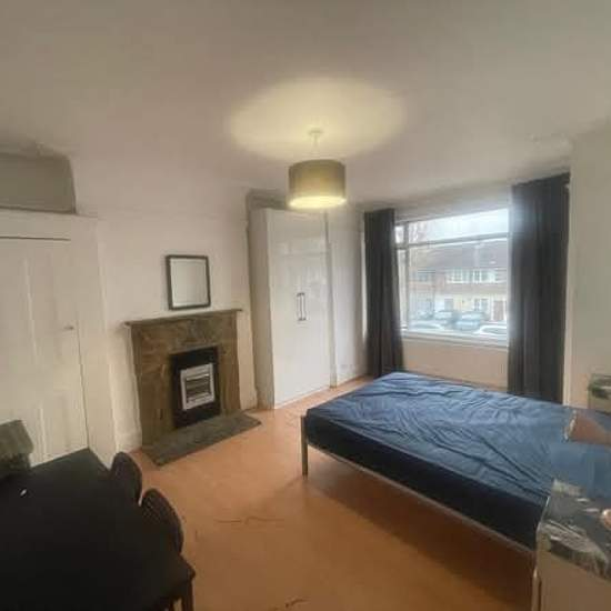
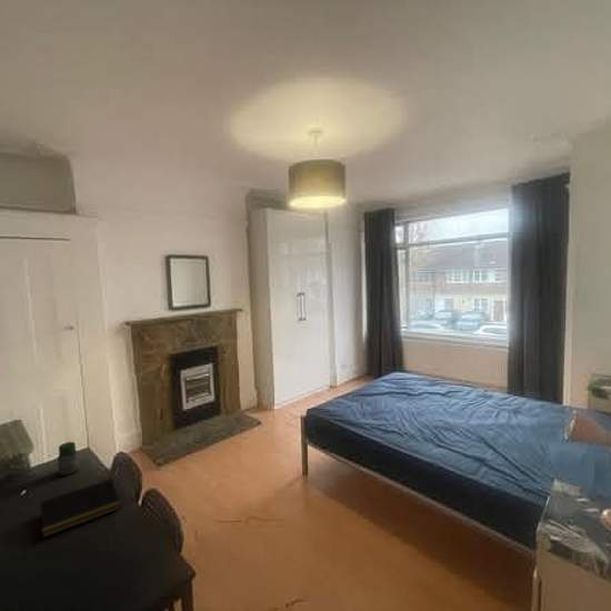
+ jar [57,441,80,477]
+ notepad [39,478,121,539]
